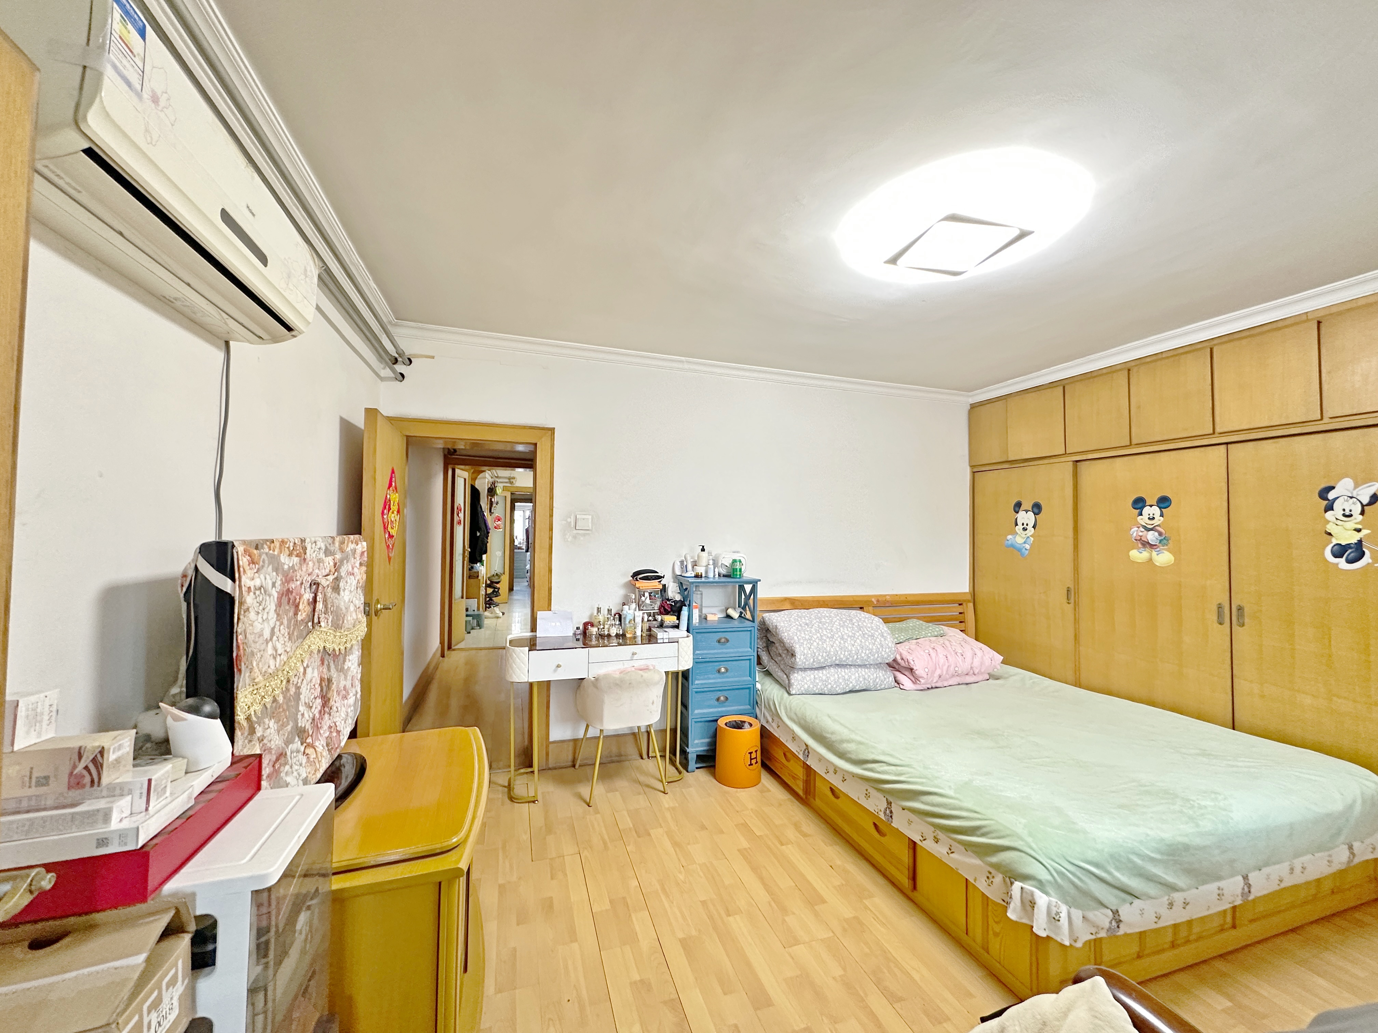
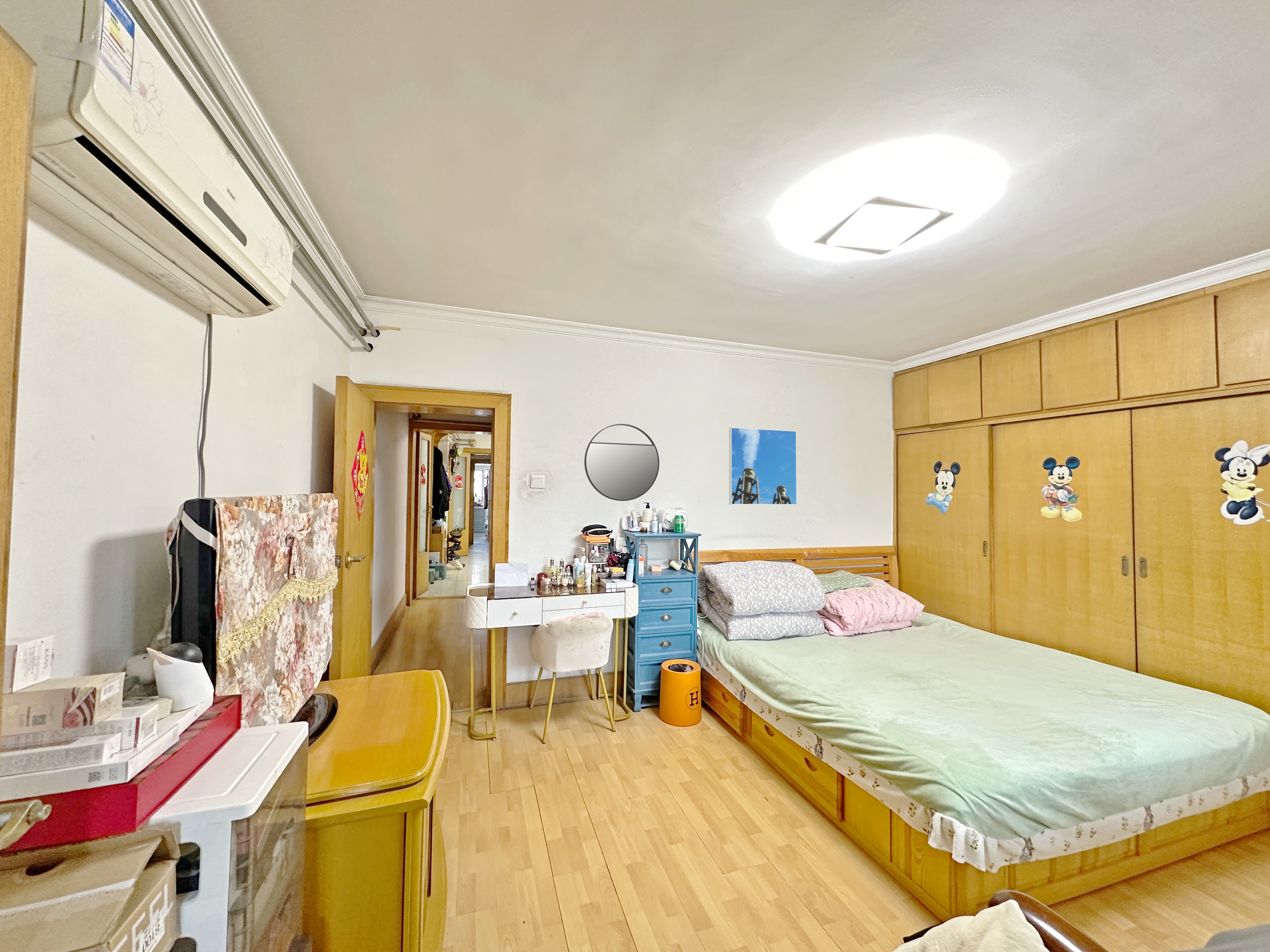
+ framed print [729,427,797,505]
+ home mirror [584,423,660,501]
